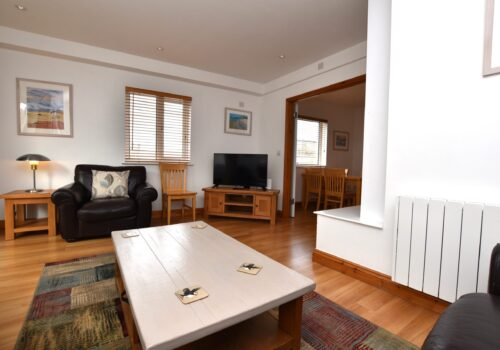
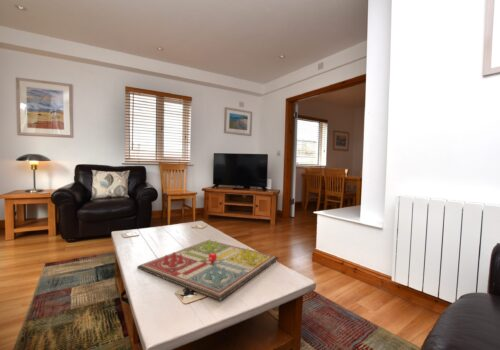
+ gameboard [136,238,280,302]
